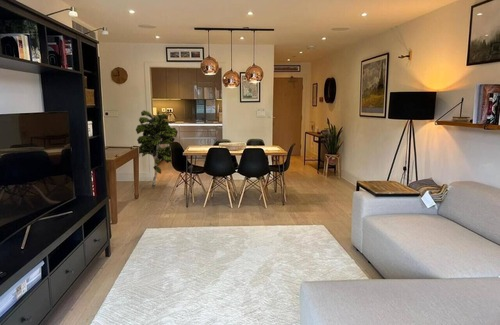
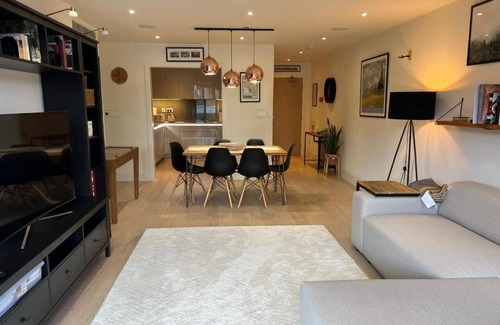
- indoor plant [132,109,179,186]
